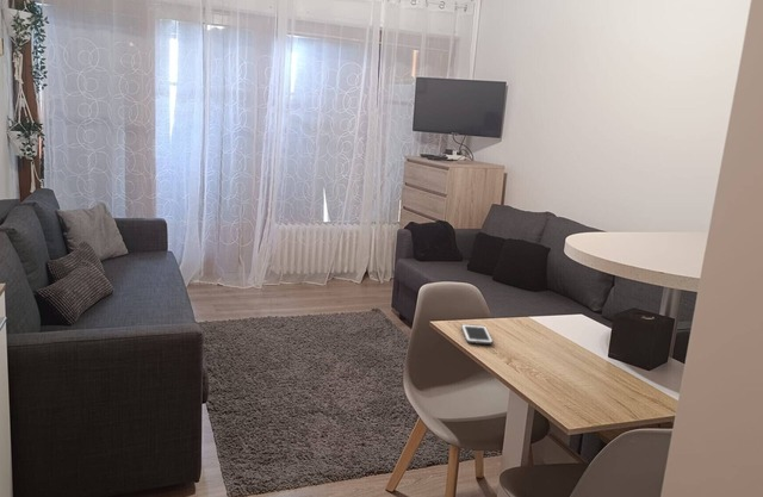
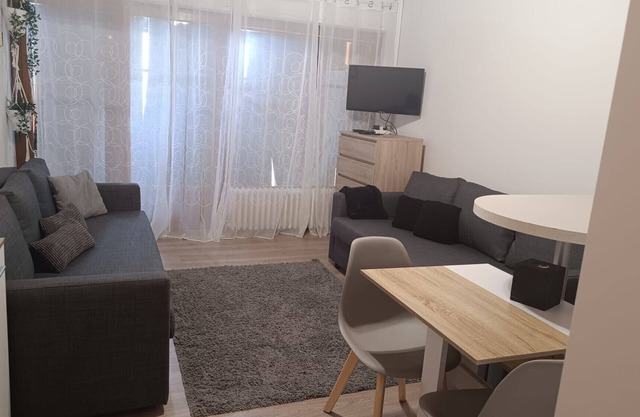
- cell phone [460,323,494,346]
